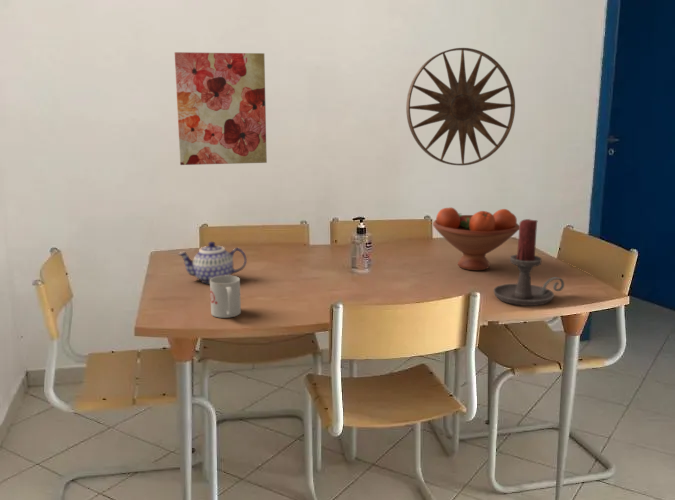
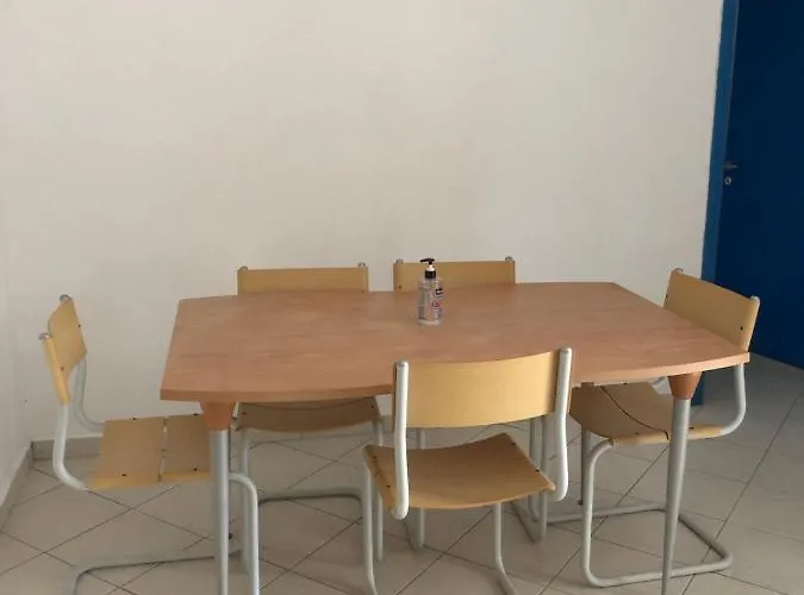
- wall art [174,51,268,166]
- mug [209,275,242,319]
- wall art [405,47,516,166]
- fruit bowl [432,206,519,271]
- candle holder [493,218,565,307]
- teapot [177,241,248,285]
